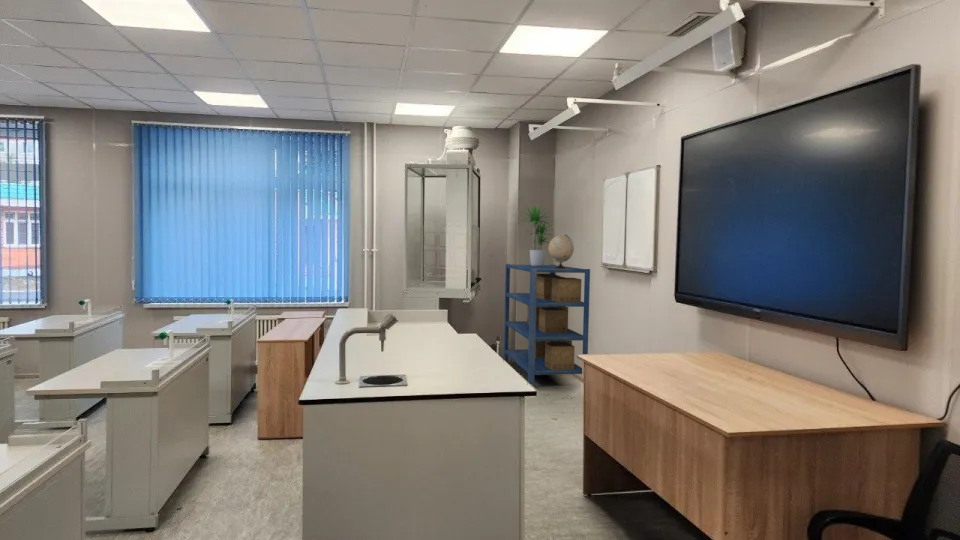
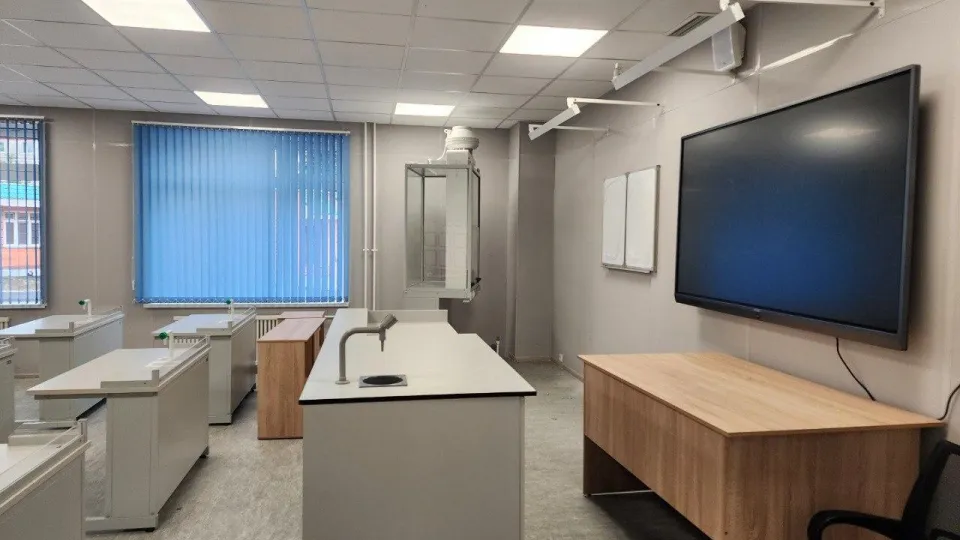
- potted plant [517,202,555,267]
- shelving unit [503,263,591,387]
- globe [547,234,575,269]
